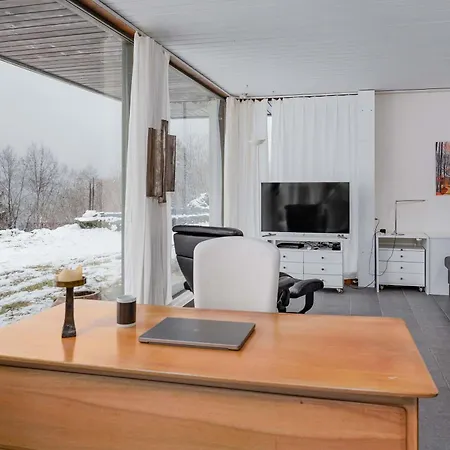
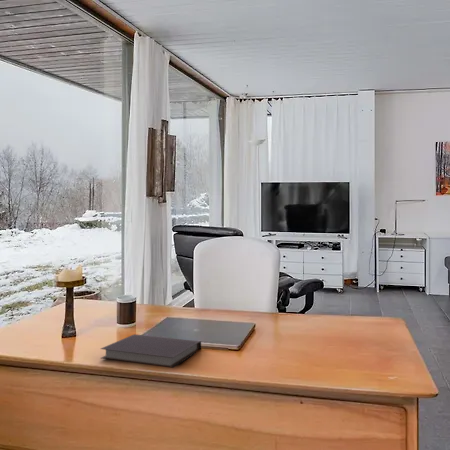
+ notebook [100,333,202,369]
